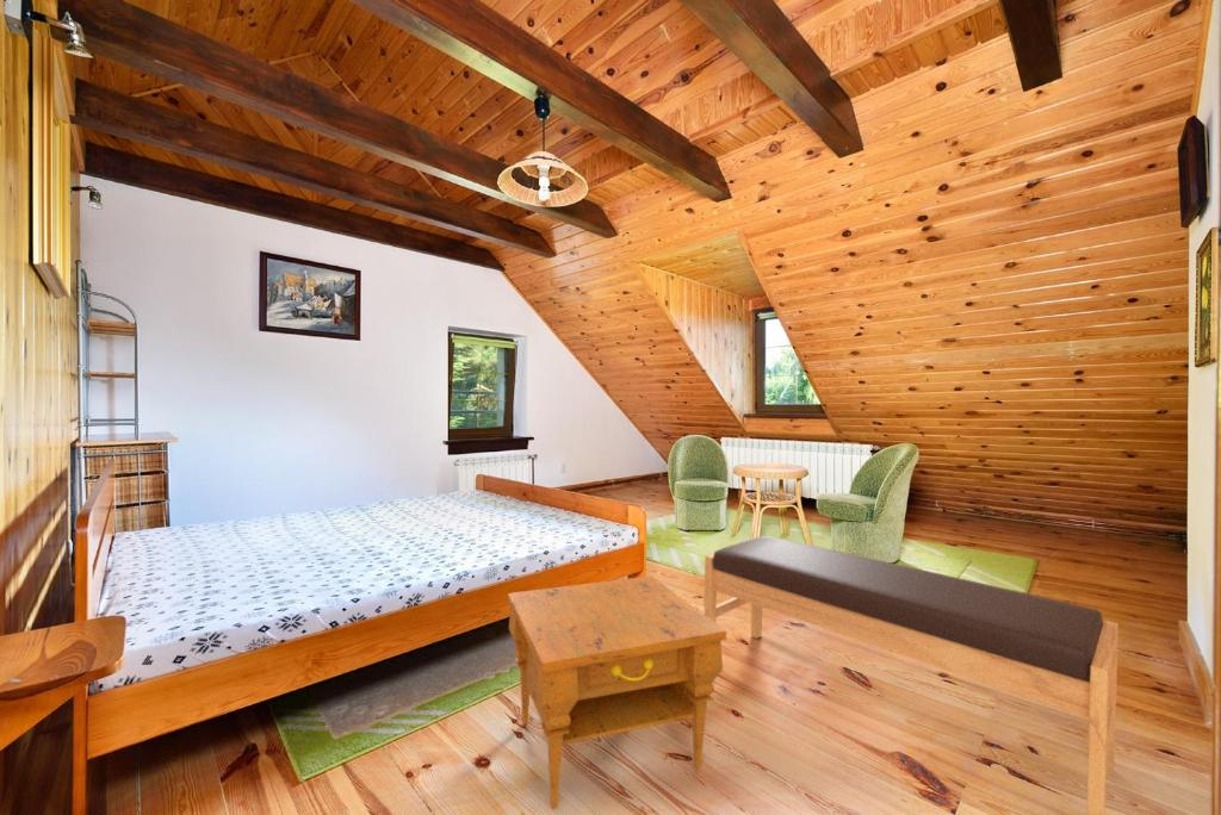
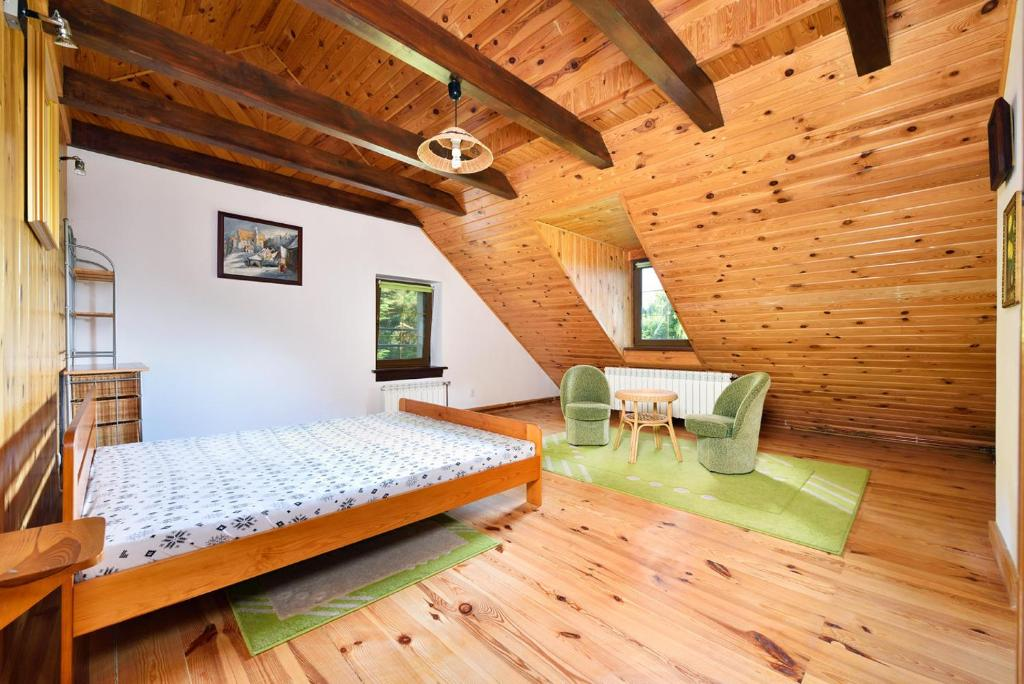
- bench [704,534,1120,815]
- nightstand [507,574,727,810]
